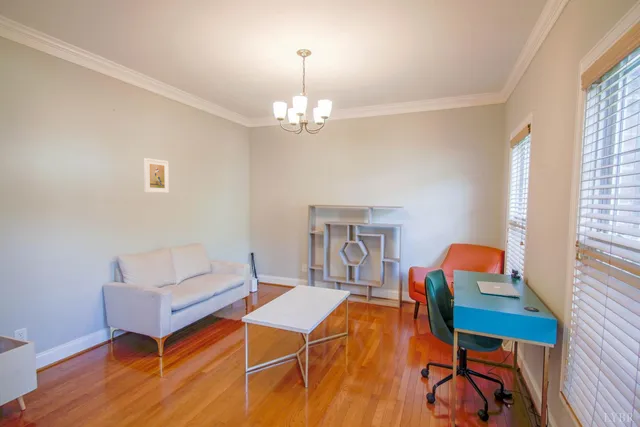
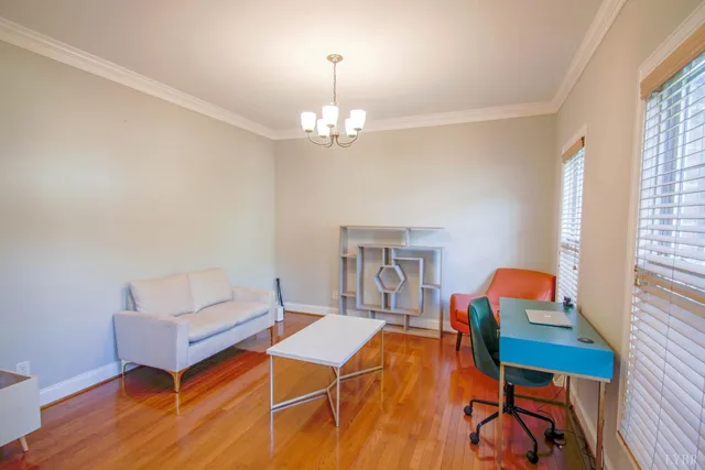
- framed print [143,157,170,194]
